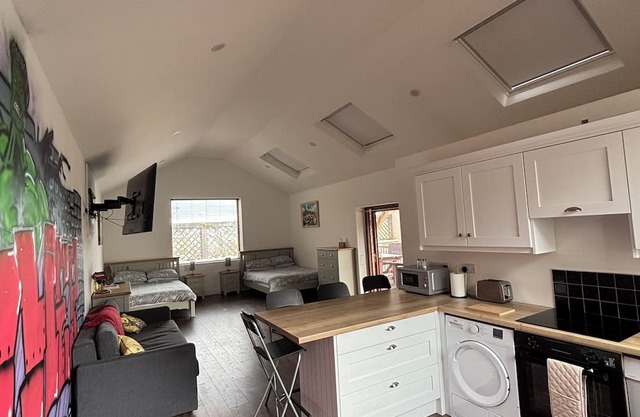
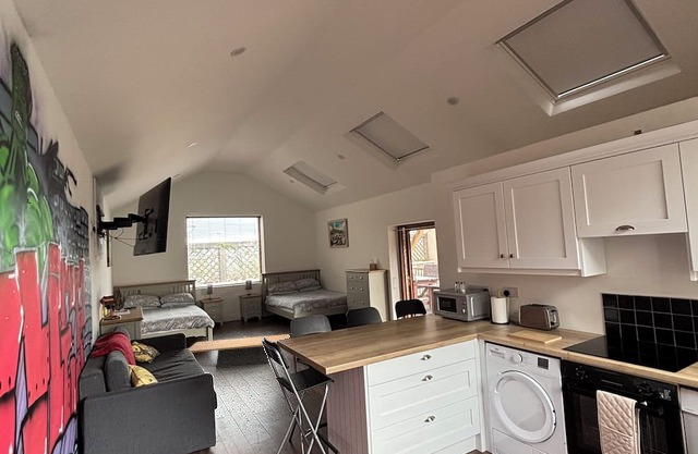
+ coffee table [188,333,290,369]
